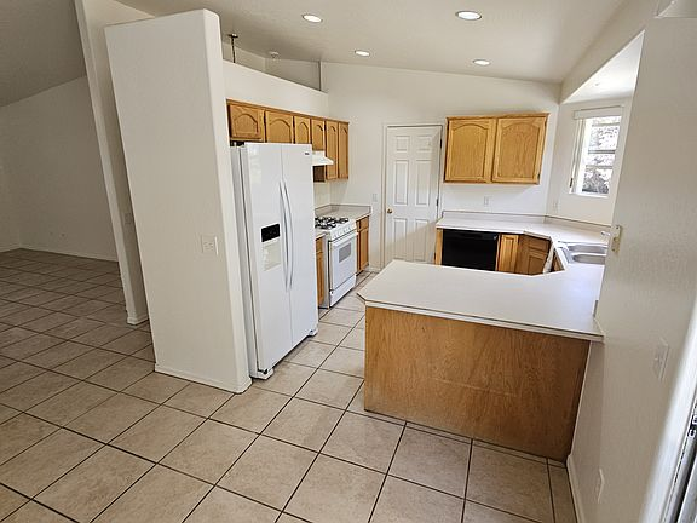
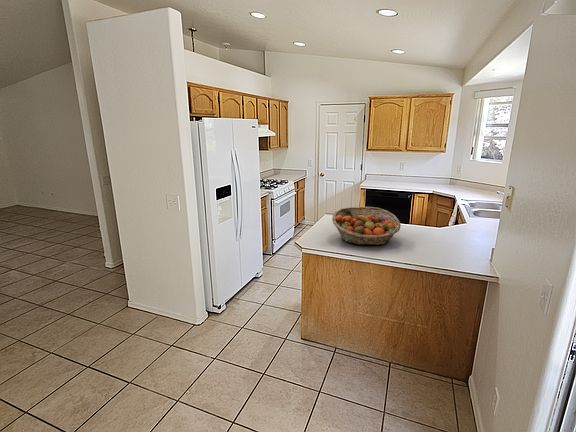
+ fruit basket [331,206,402,246]
